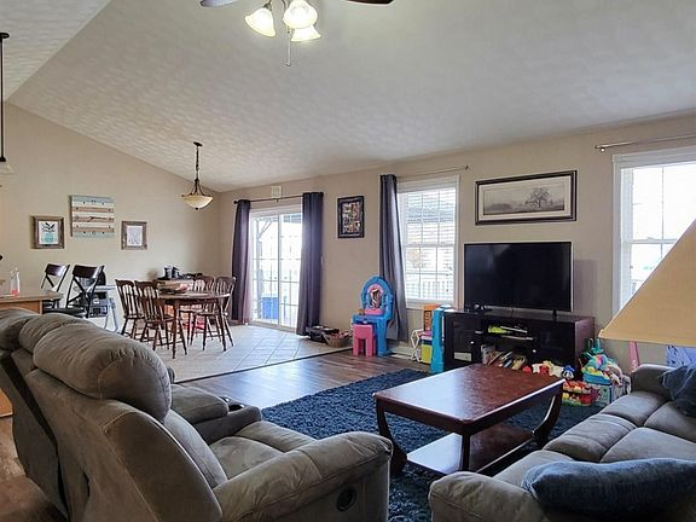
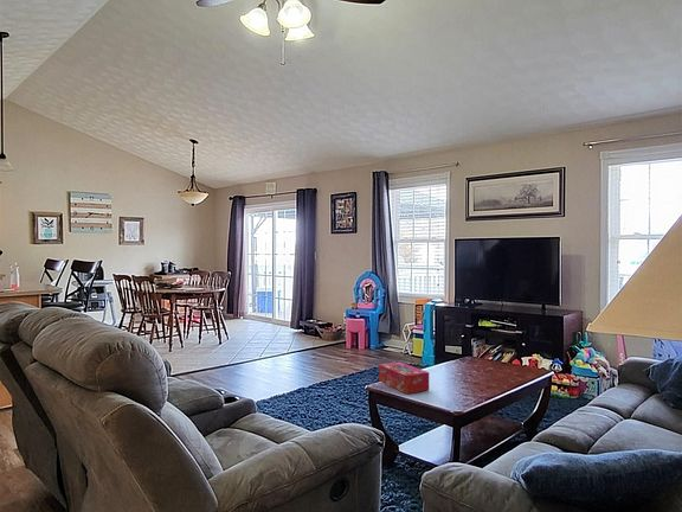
+ tissue box [378,360,430,395]
